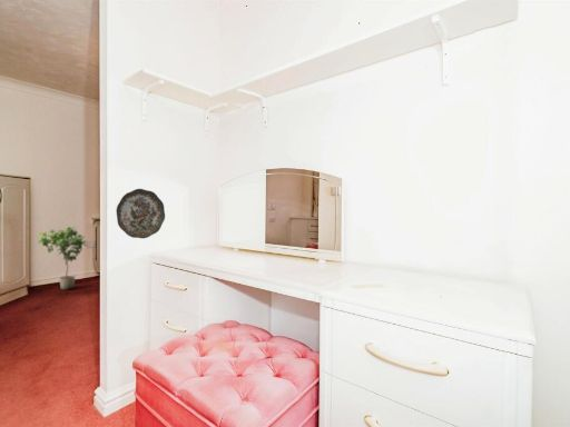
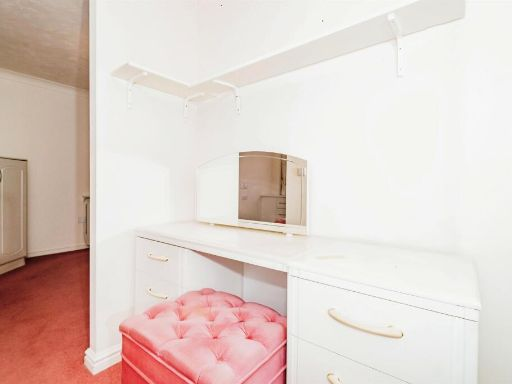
- potted plant [35,226,88,291]
- decorative plate [115,188,166,239]
